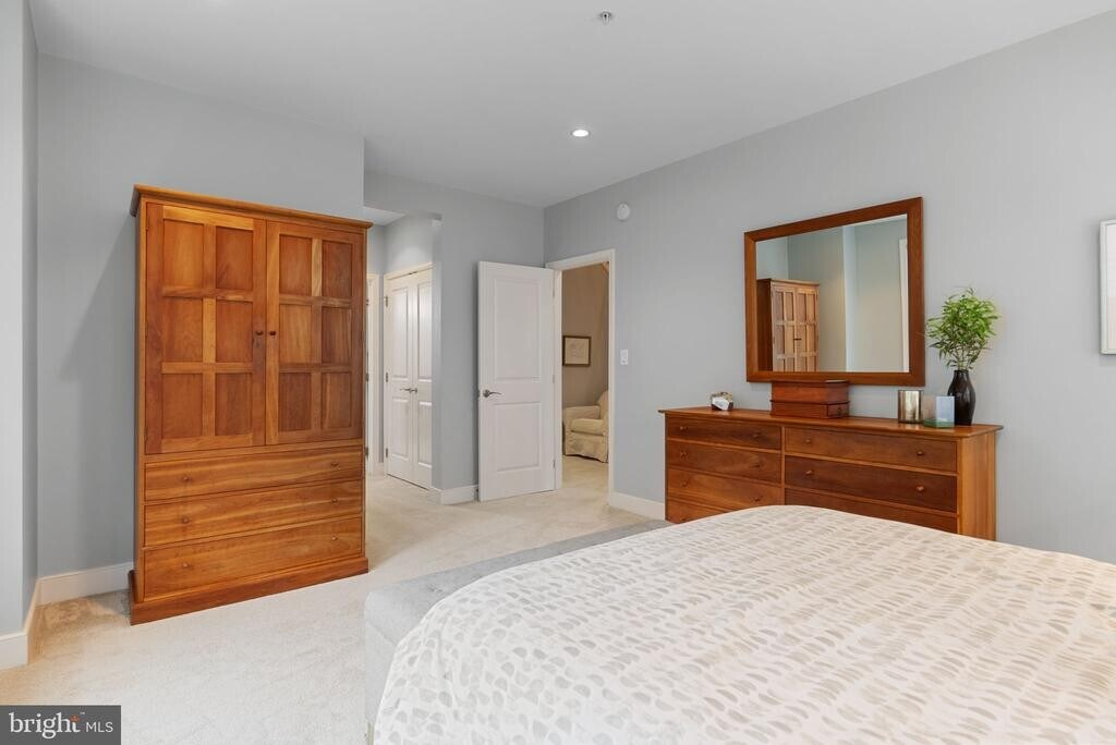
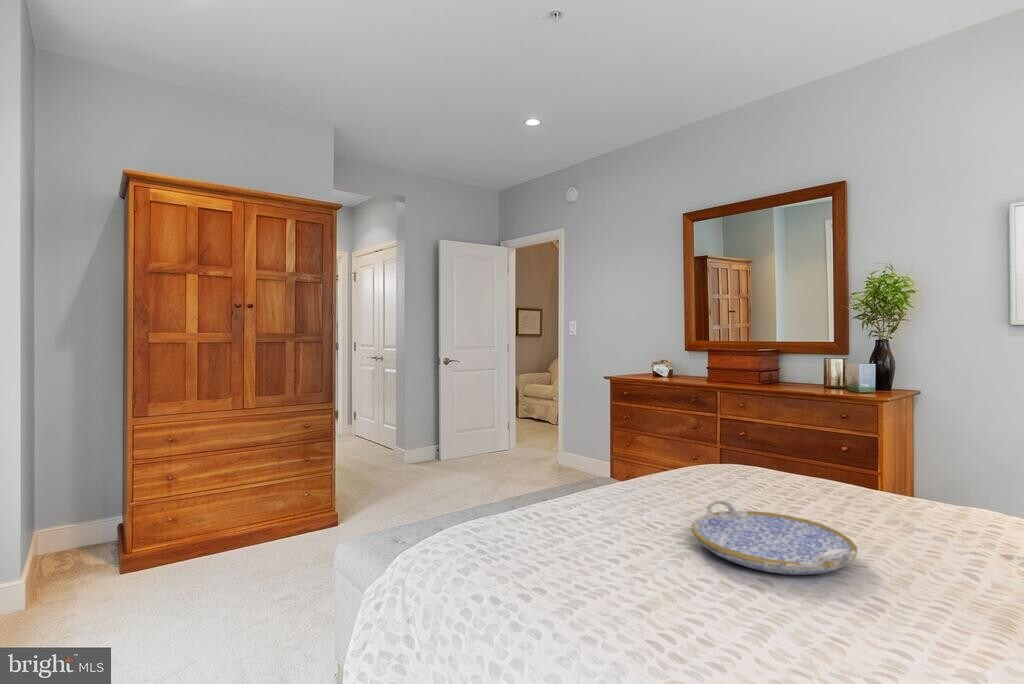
+ serving tray [691,499,858,576]
